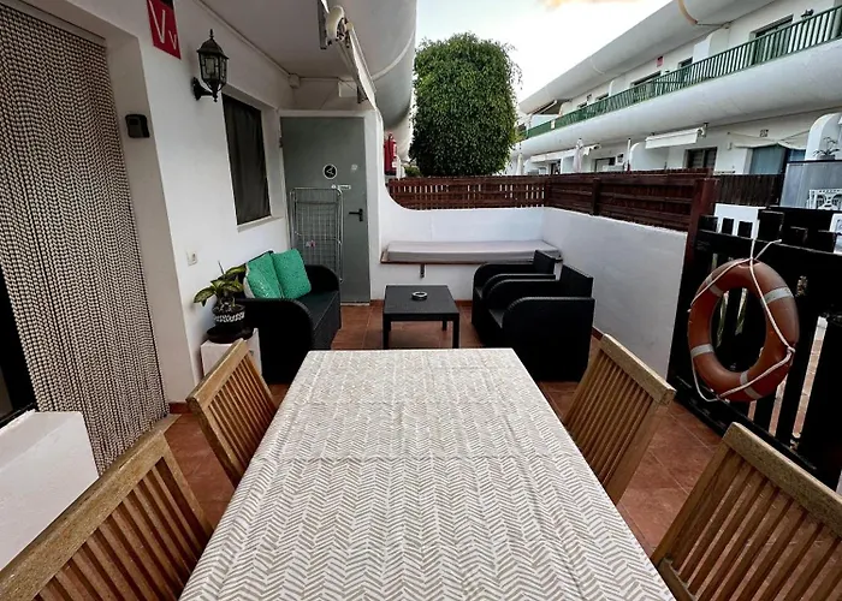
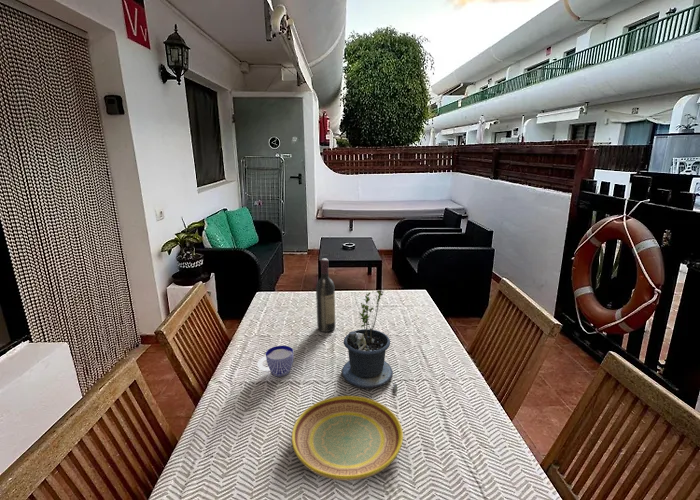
+ cup [256,345,294,378]
+ plate [291,395,404,482]
+ wine bottle [315,258,336,333]
+ potted plant [340,289,398,392]
